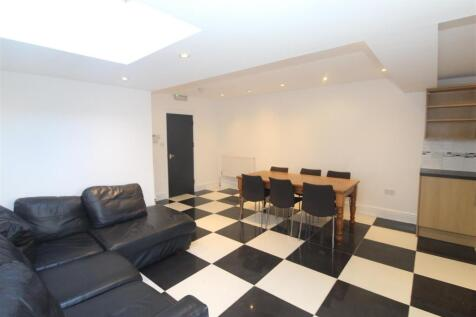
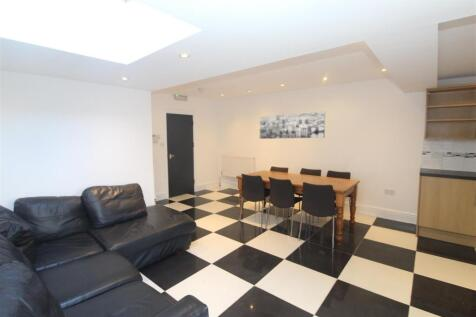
+ wall art [259,110,326,140]
